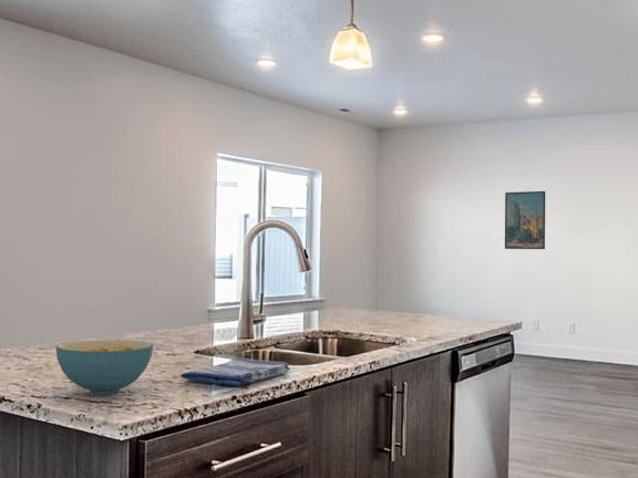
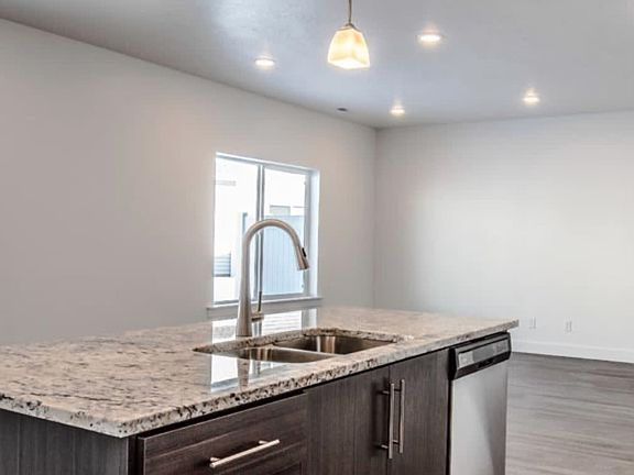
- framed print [504,190,546,250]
- cereal bowl [55,339,154,395]
- dish towel [179,357,291,387]
